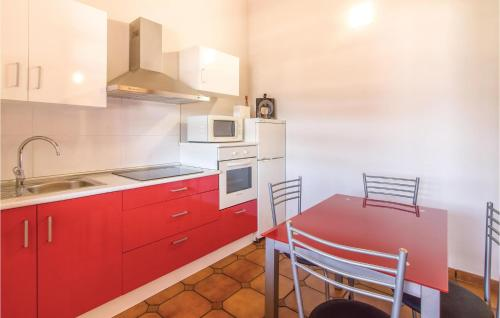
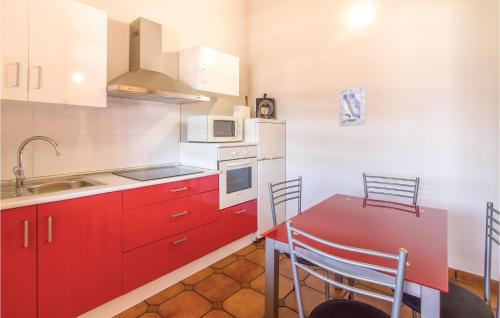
+ wall art [338,85,367,127]
